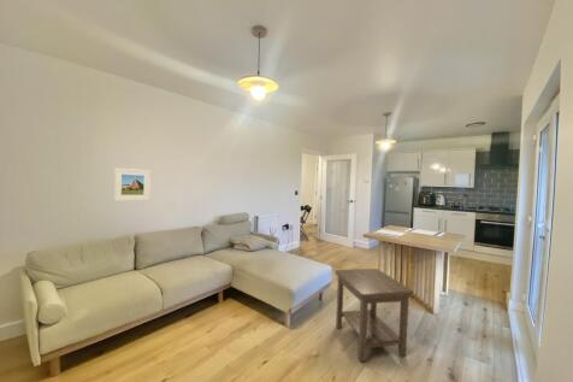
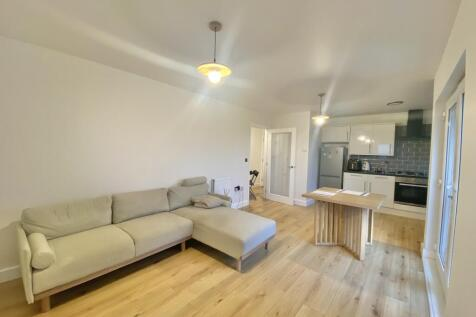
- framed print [113,168,152,202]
- side table [335,268,414,363]
